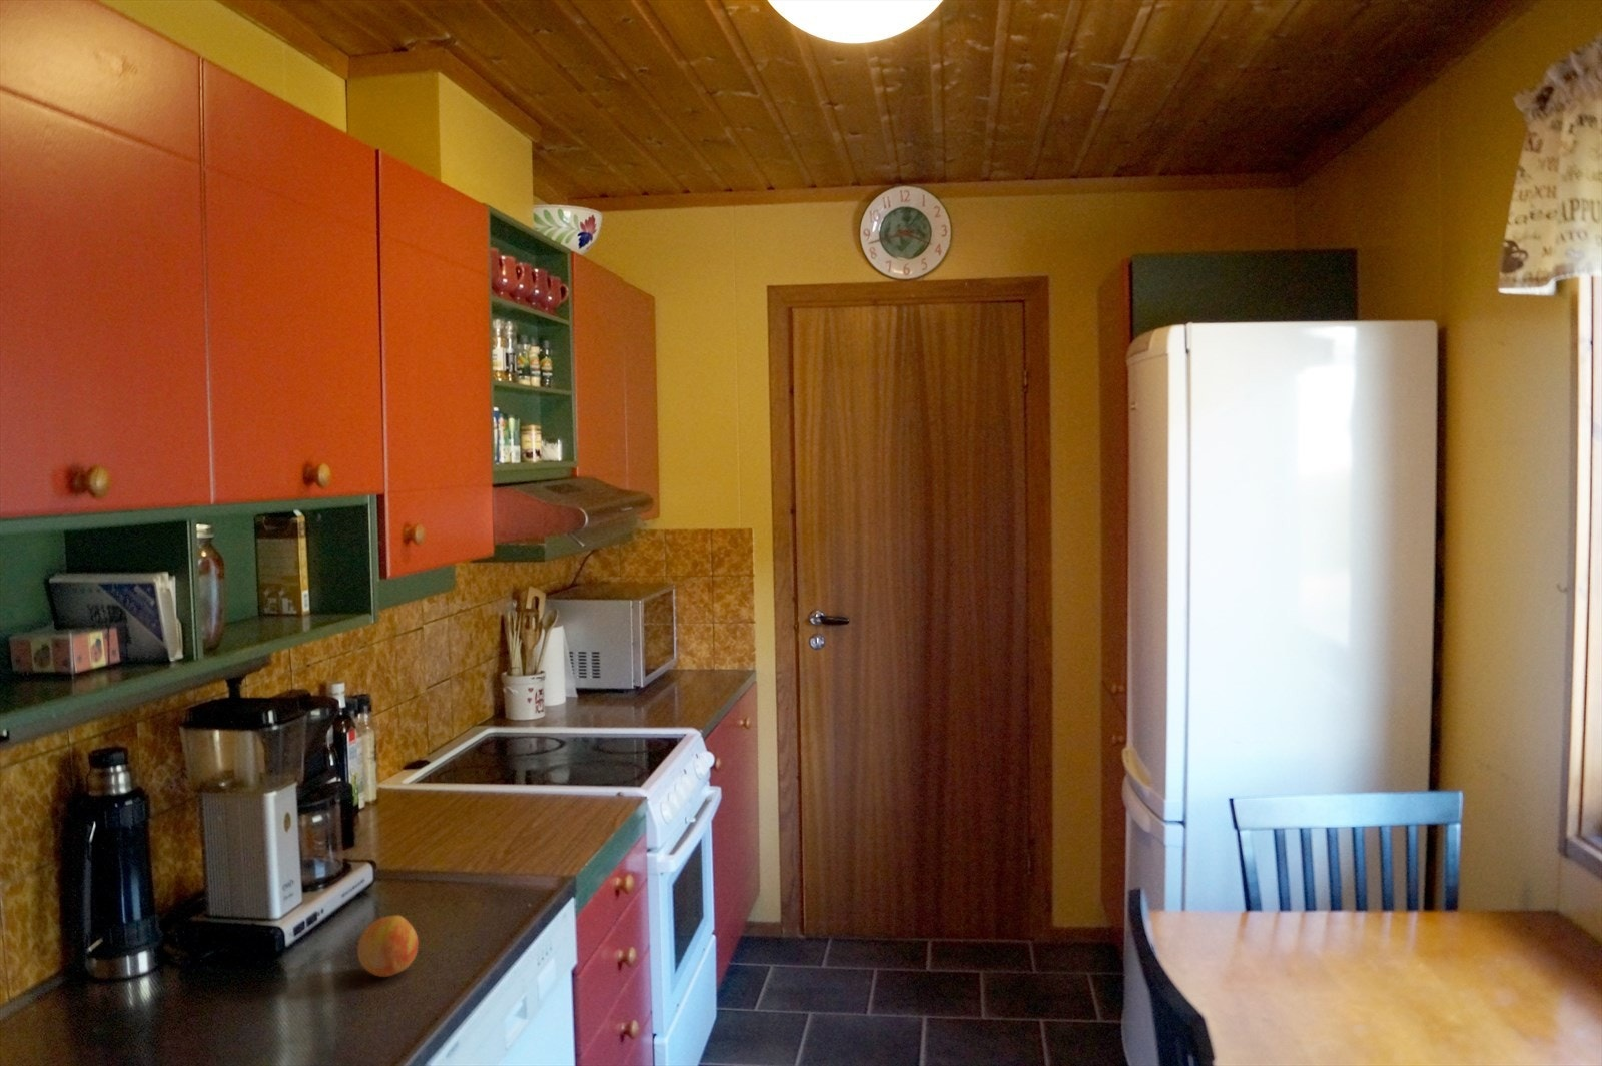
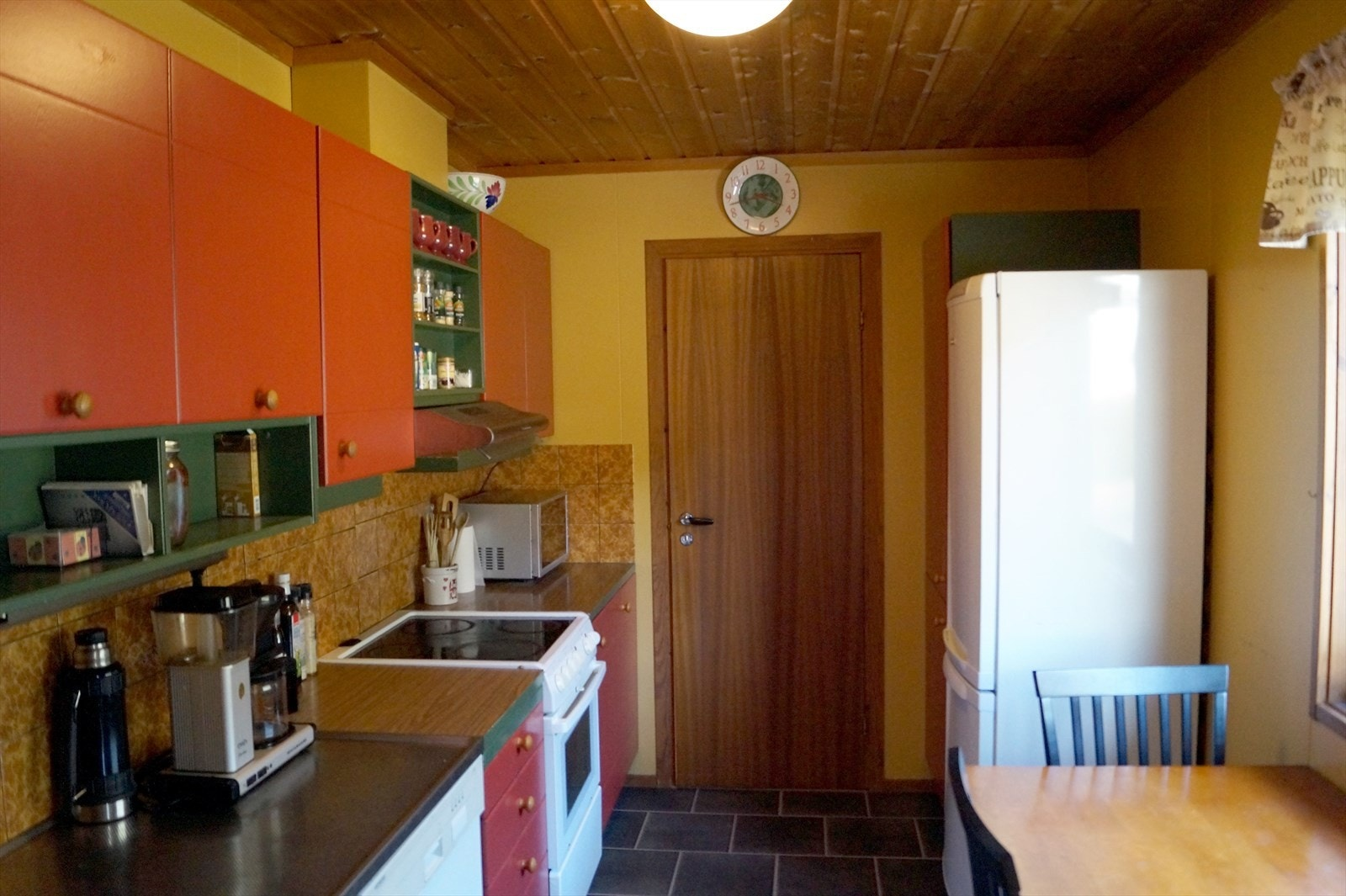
- fruit [356,914,419,978]
